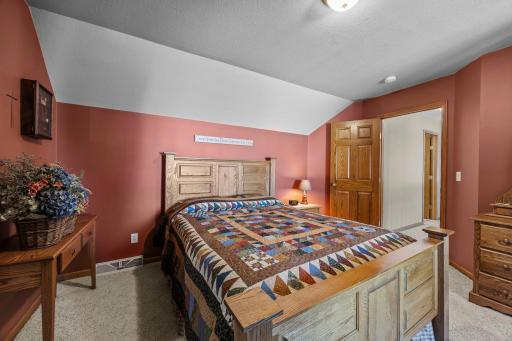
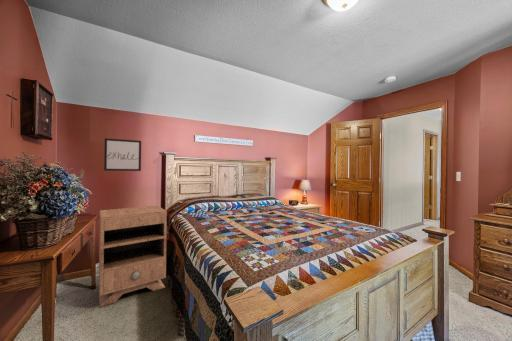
+ nightstand [98,205,168,308]
+ wall art [103,137,142,172]
